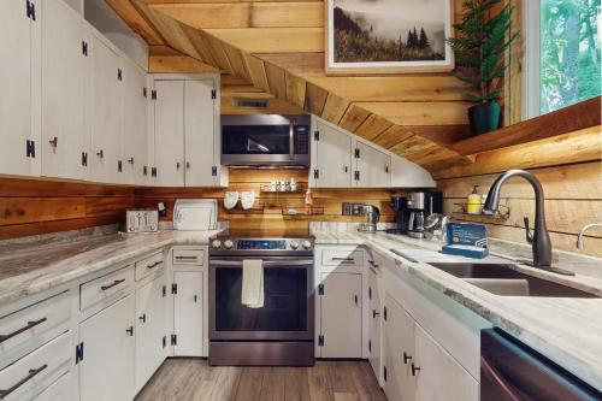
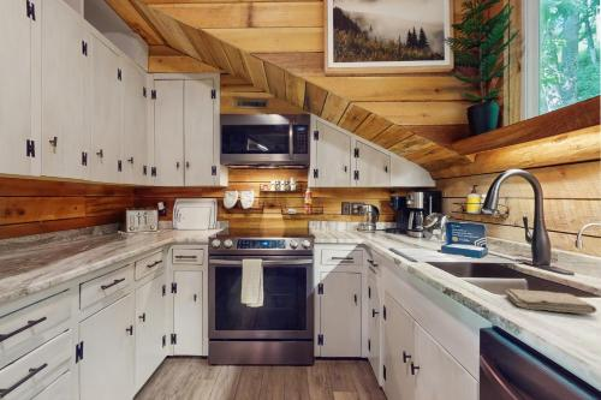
+ washcloth [505,288,597,315]
